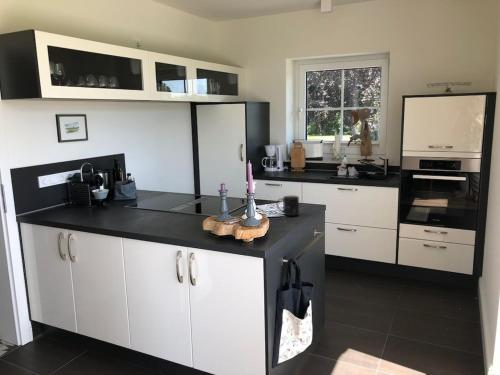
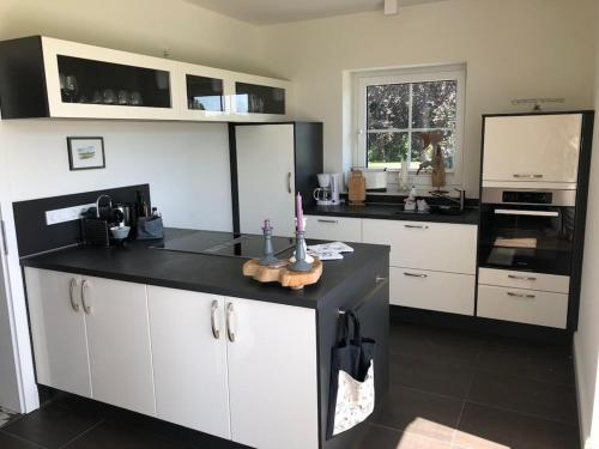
- mug [276,195,300,217]
